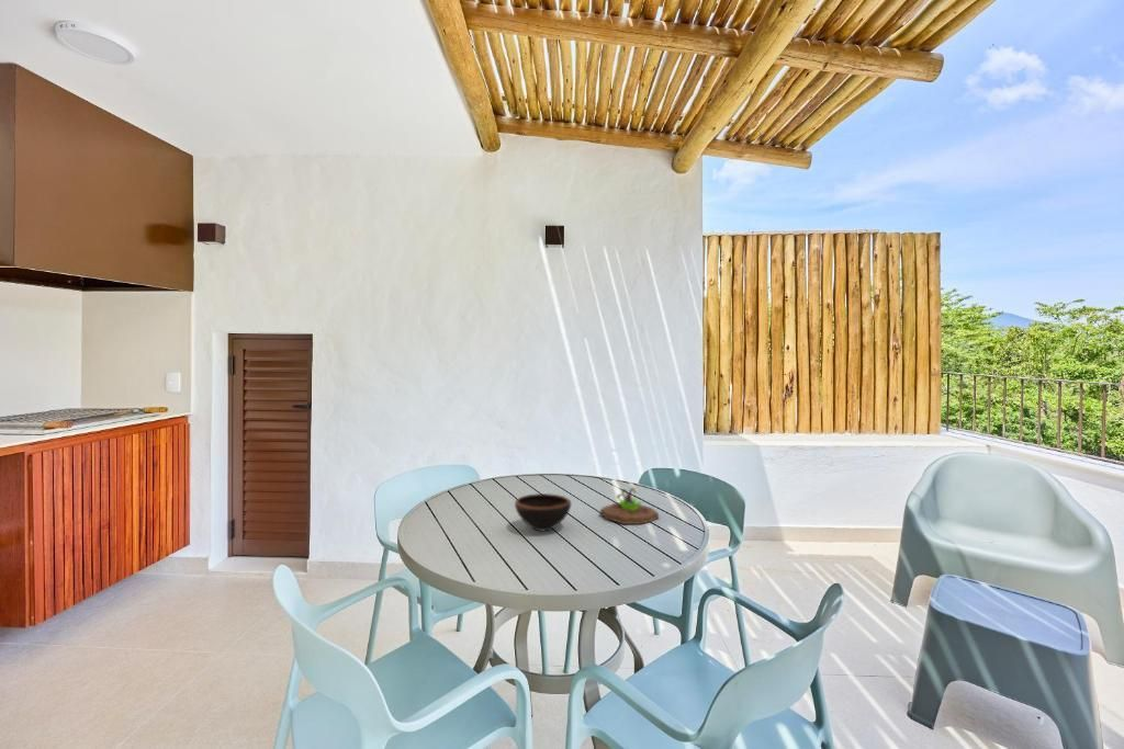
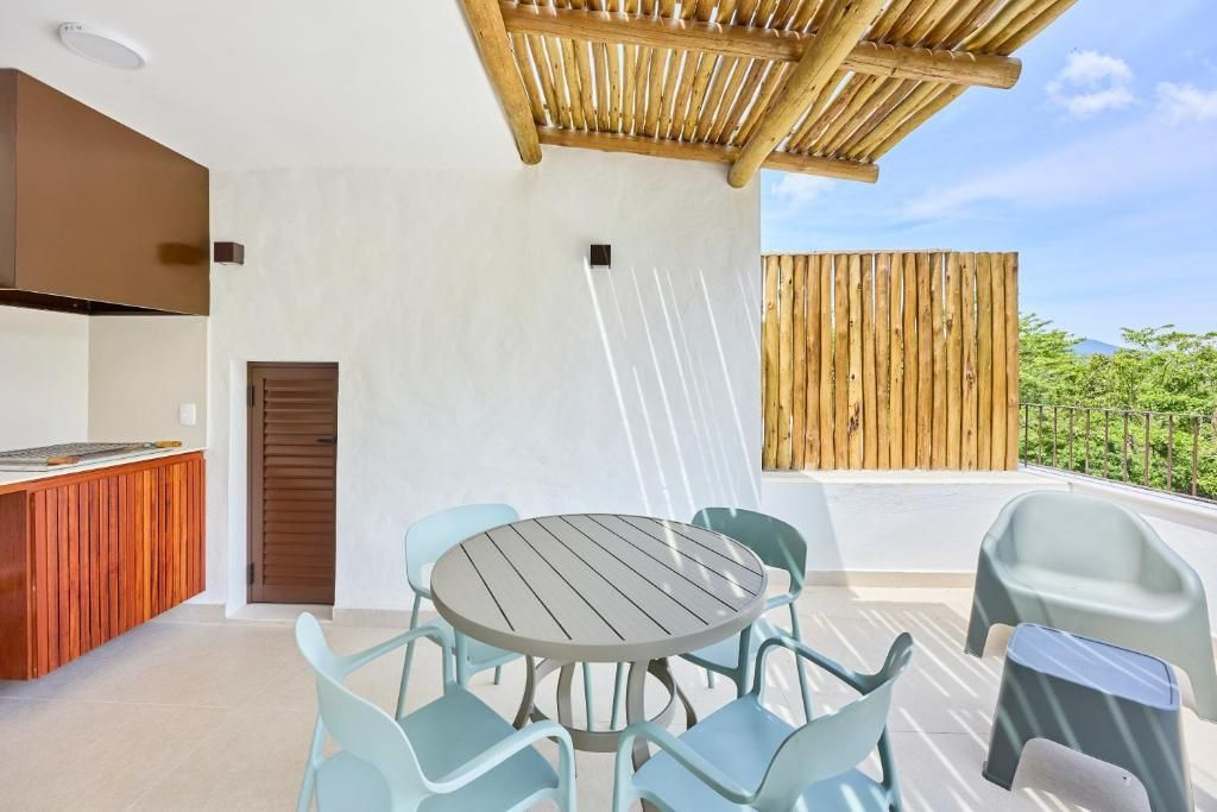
- succulent planter [599,487,660,525]
- bowl [514,492,572,532]
